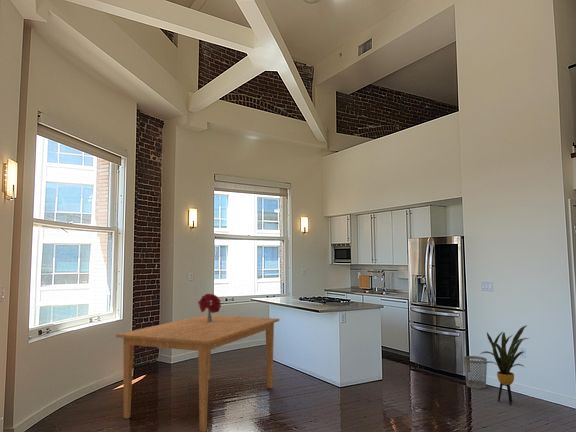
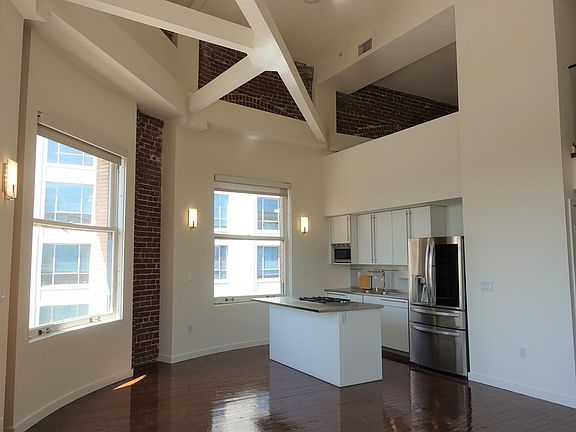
- wastebasket [462,355,488,390]
- bouquet [197,293,222,322]
- dining table [115,314,280,432]
- house plant [478,324,530,406]
